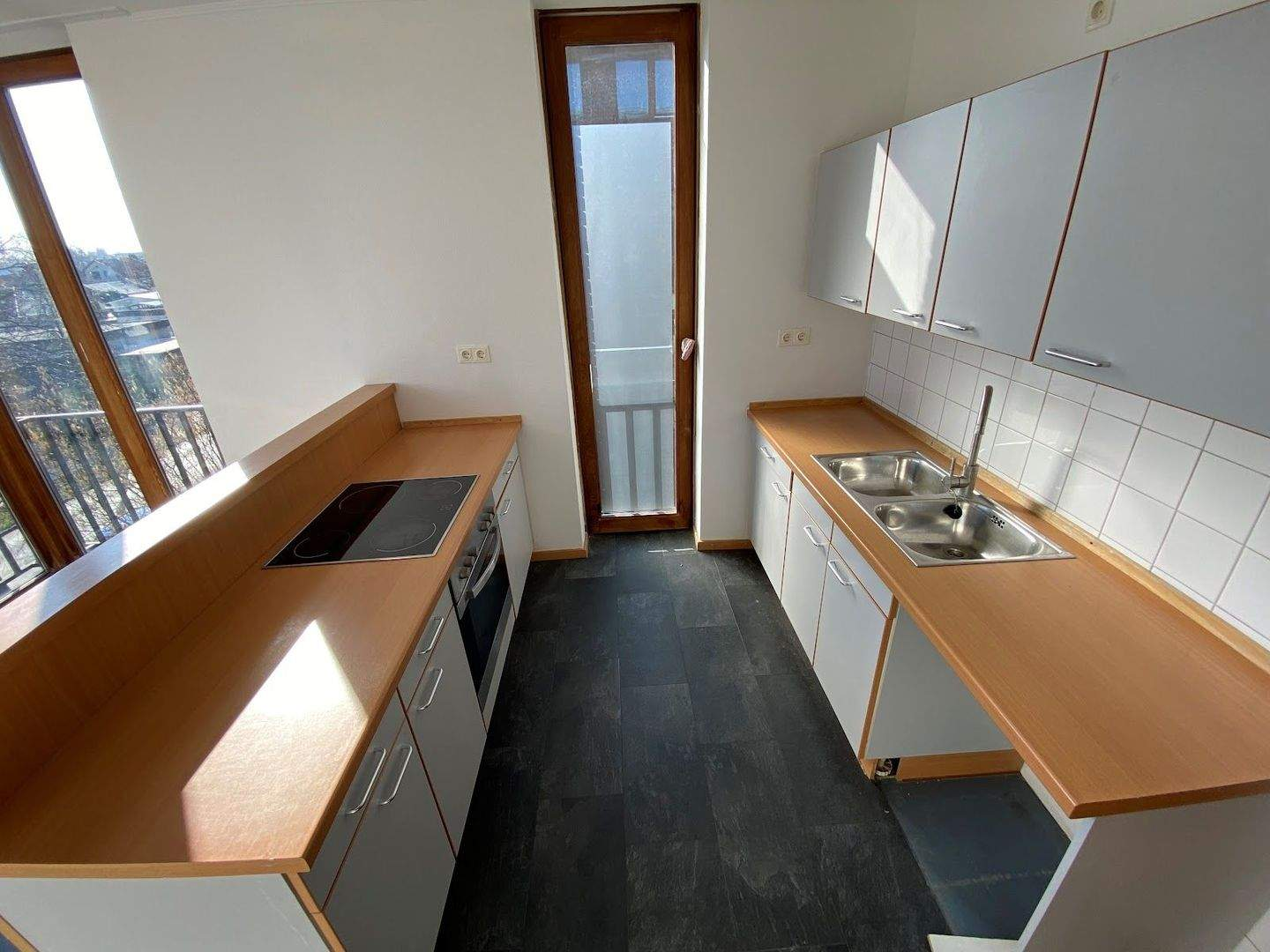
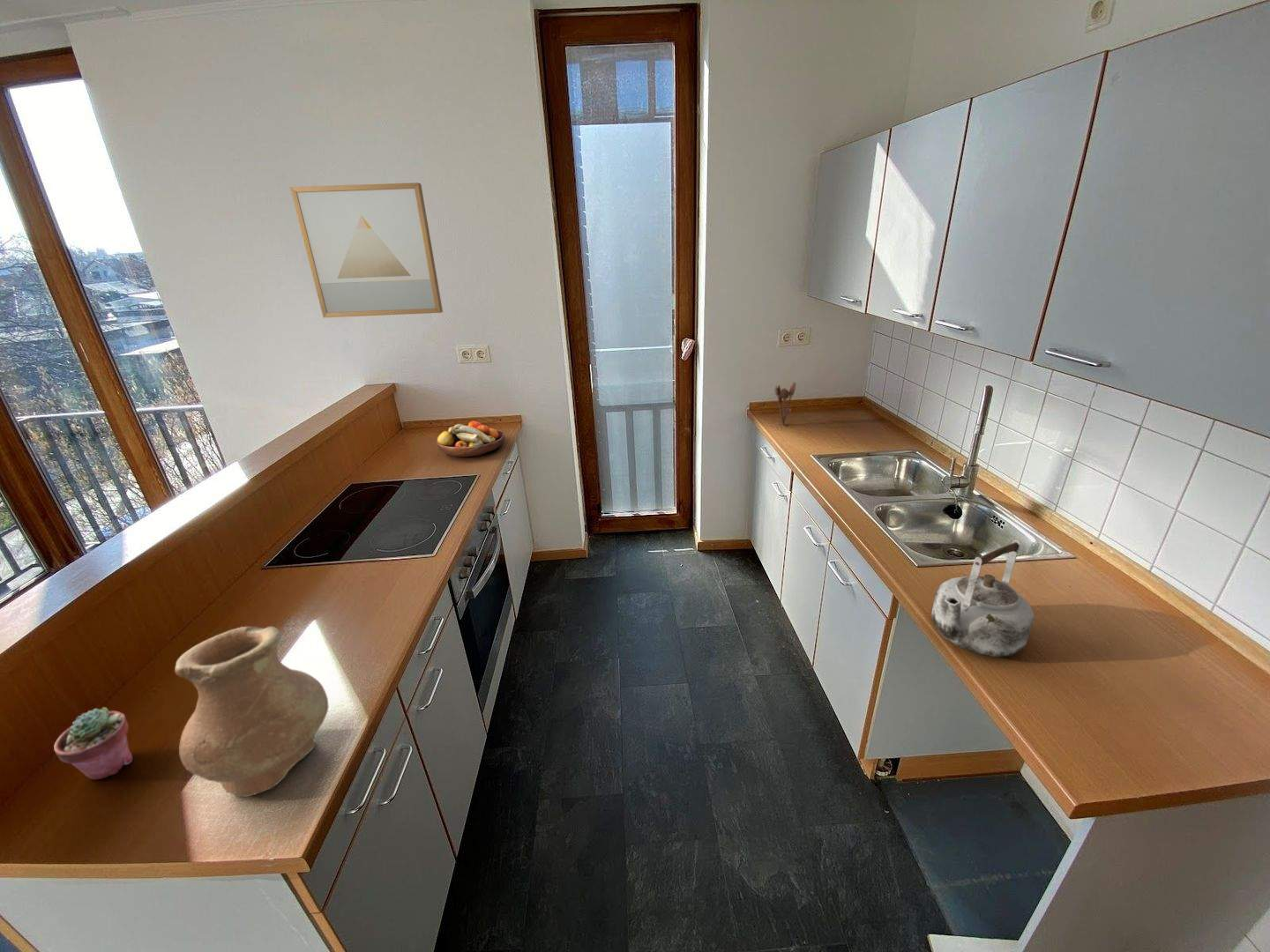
+ fruit bowl [436,420,505,457]
+ utensil holder [774,381,796,426]
+ potted succulent [53,706,133,781]
+ kettle [930,539,1035,658]
+ wall art [289,182,444,318]
+ vase [174,626,330,798]
